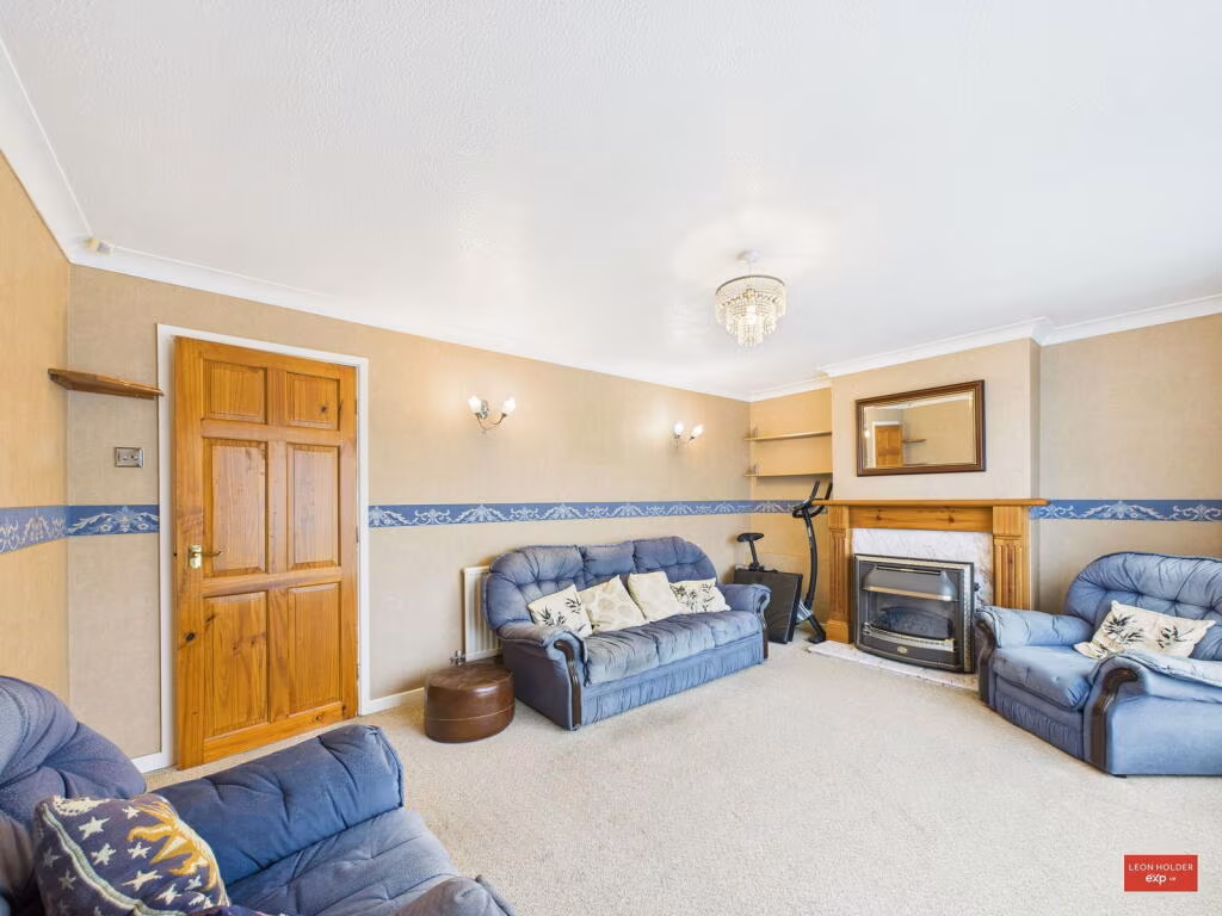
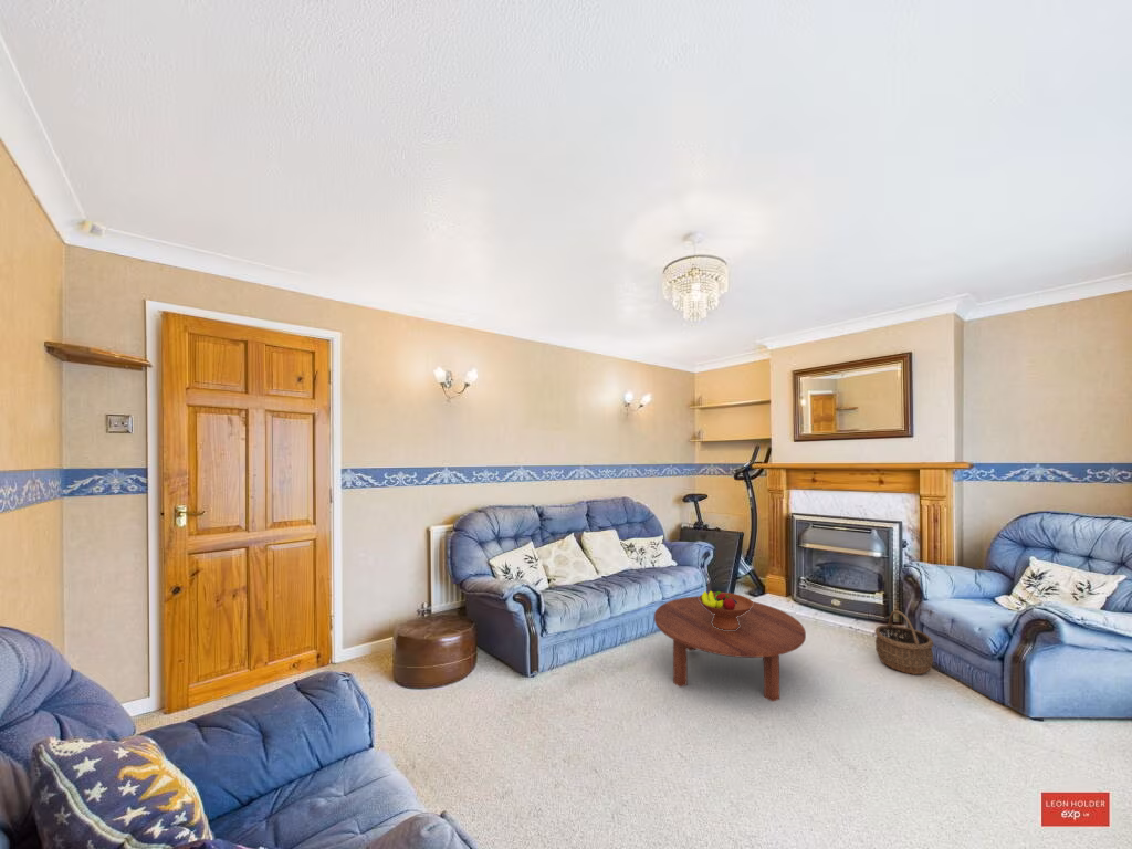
+ coffee table [653,595,807,703]
+ wicker basket [873,609,934,675]
+ fruit bowl [699,590,753,630]
